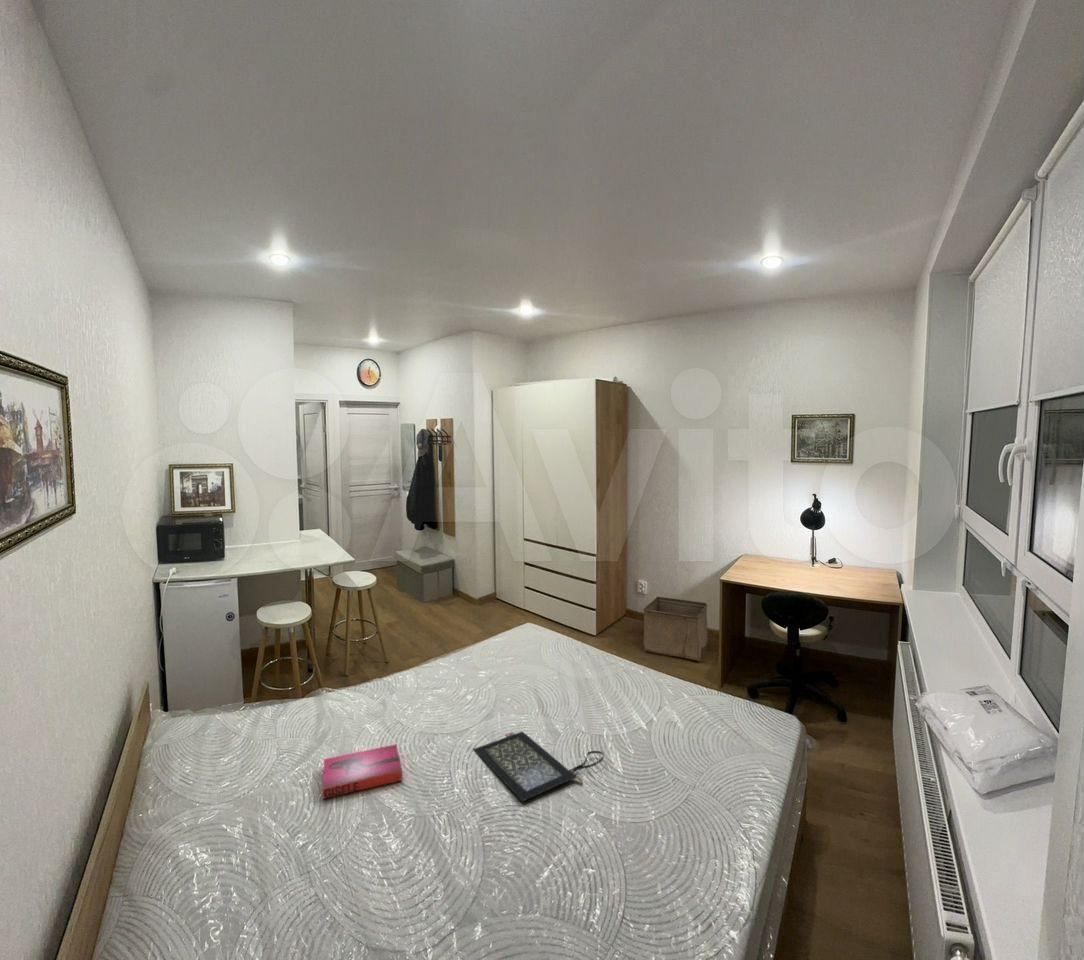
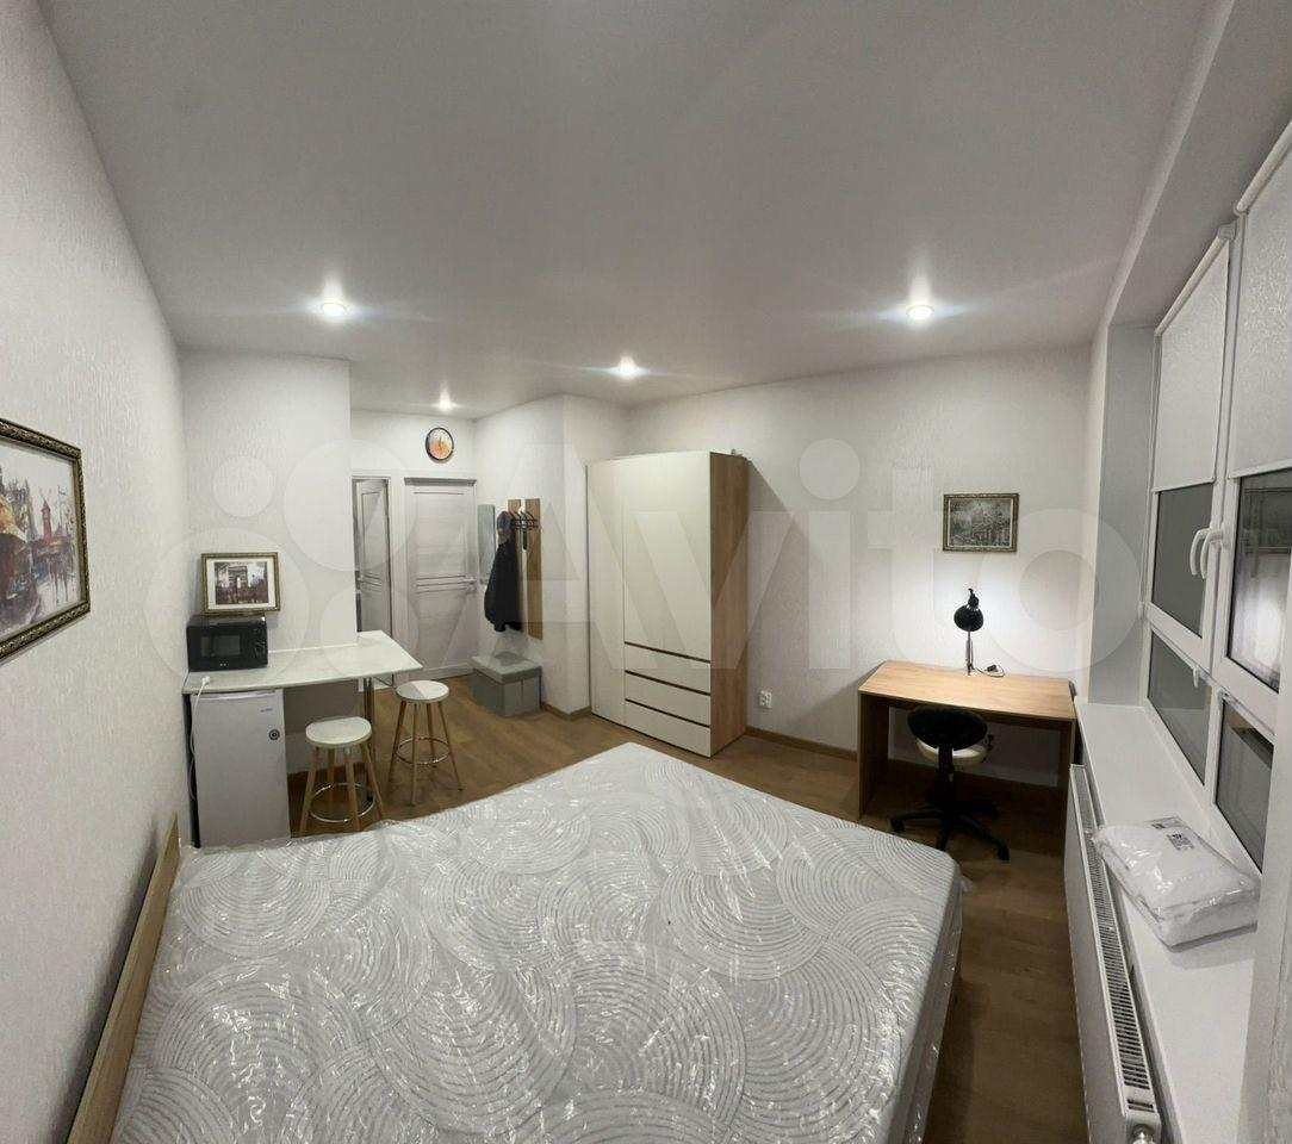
- hardback book [322,743,403,800]
- clutch bag [472,731,605,803]
- storage bin [642,596,709,662]
